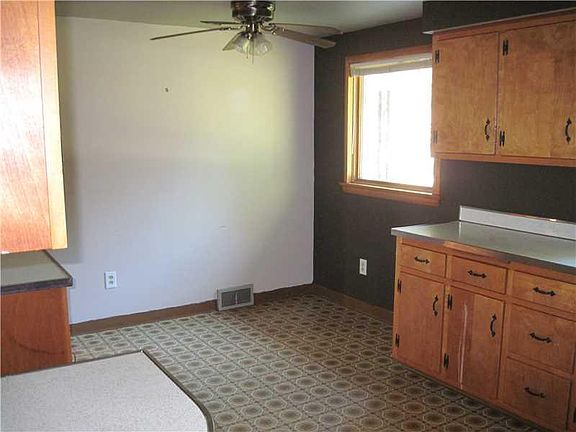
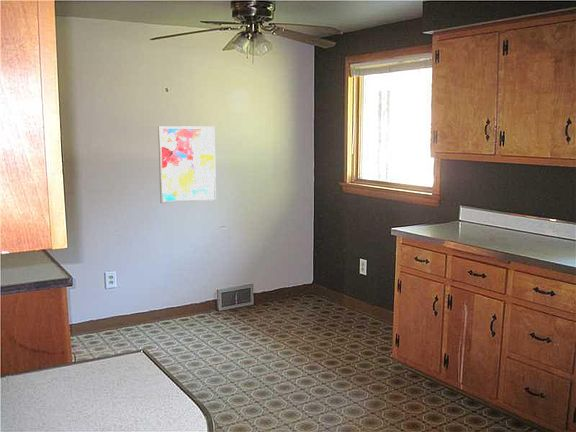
+ wall art [157,125,217,204]
